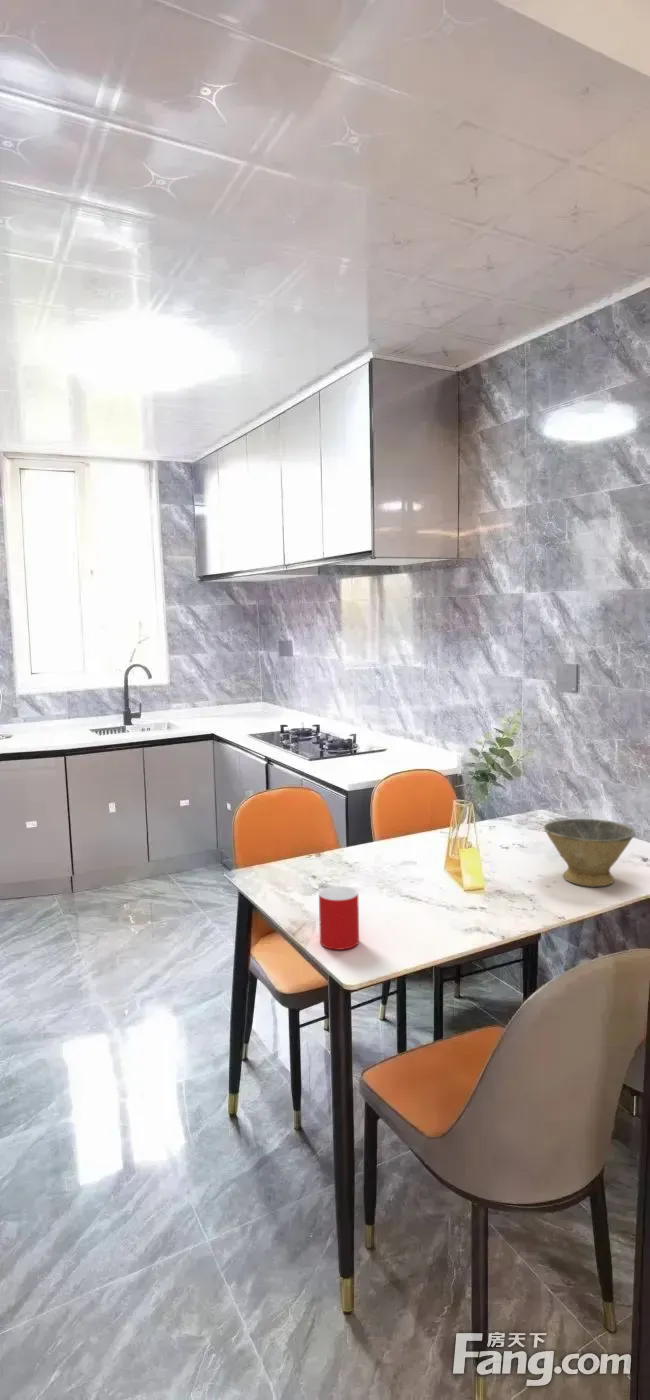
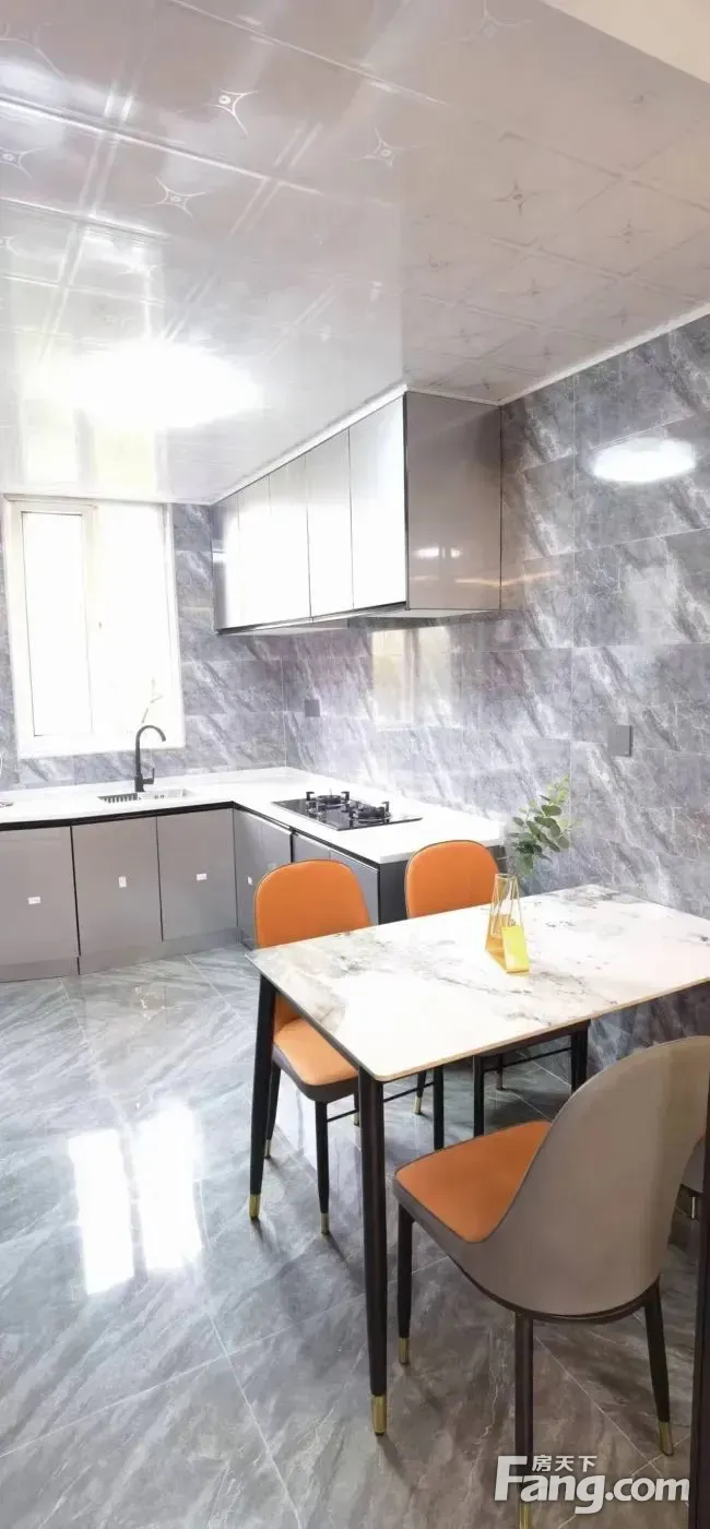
- bowl [543,818,637,888]
- cup [318,885,360,951]
